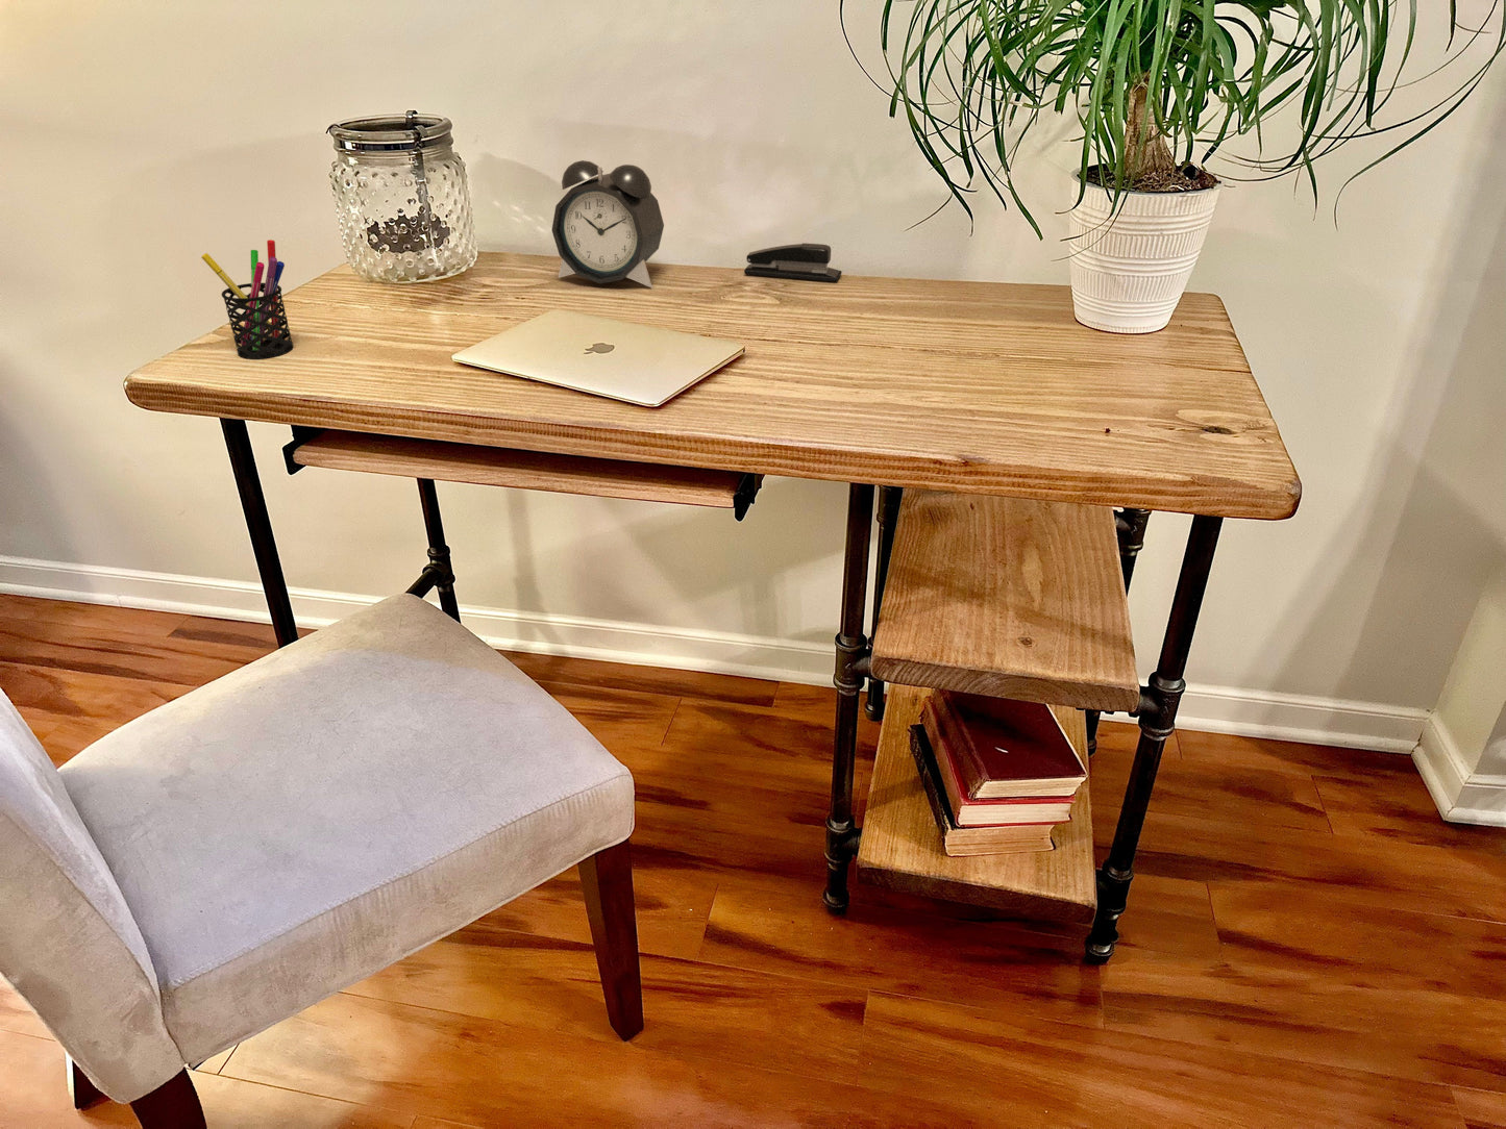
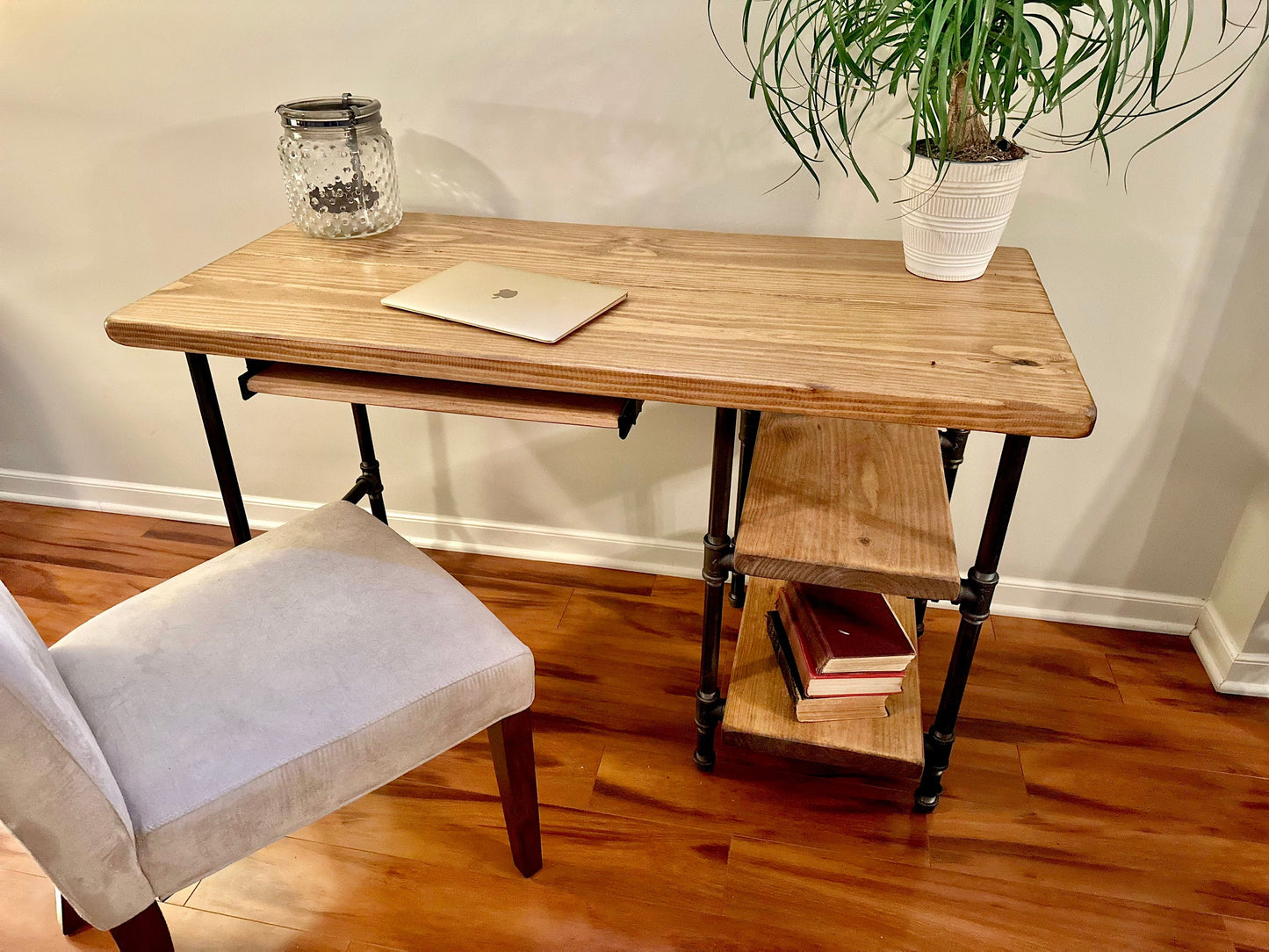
- stapler [743,243,843,282]
- alarm clock [551,159,665,288]
- pen holder [201,238,294,361]
